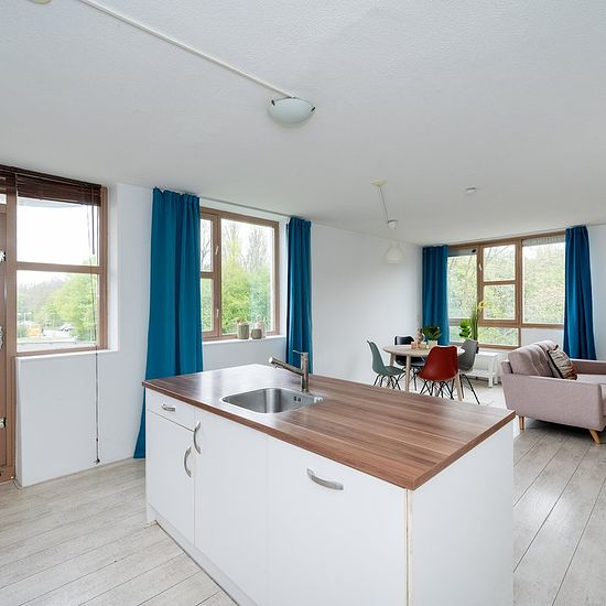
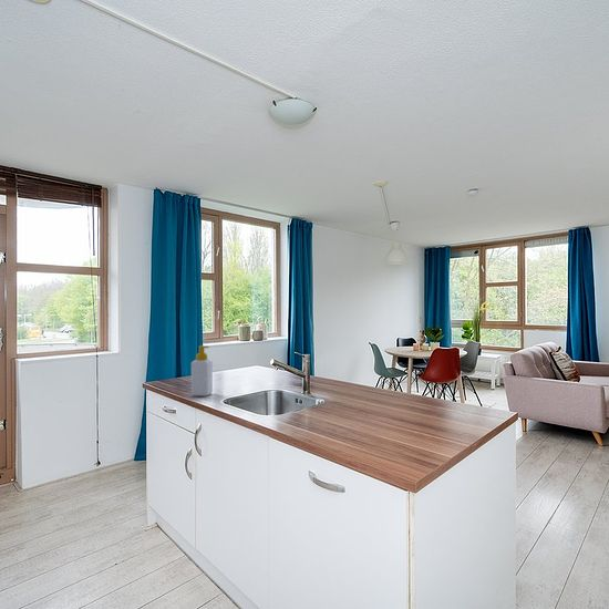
+ soap bottle [190,344,214,398]
